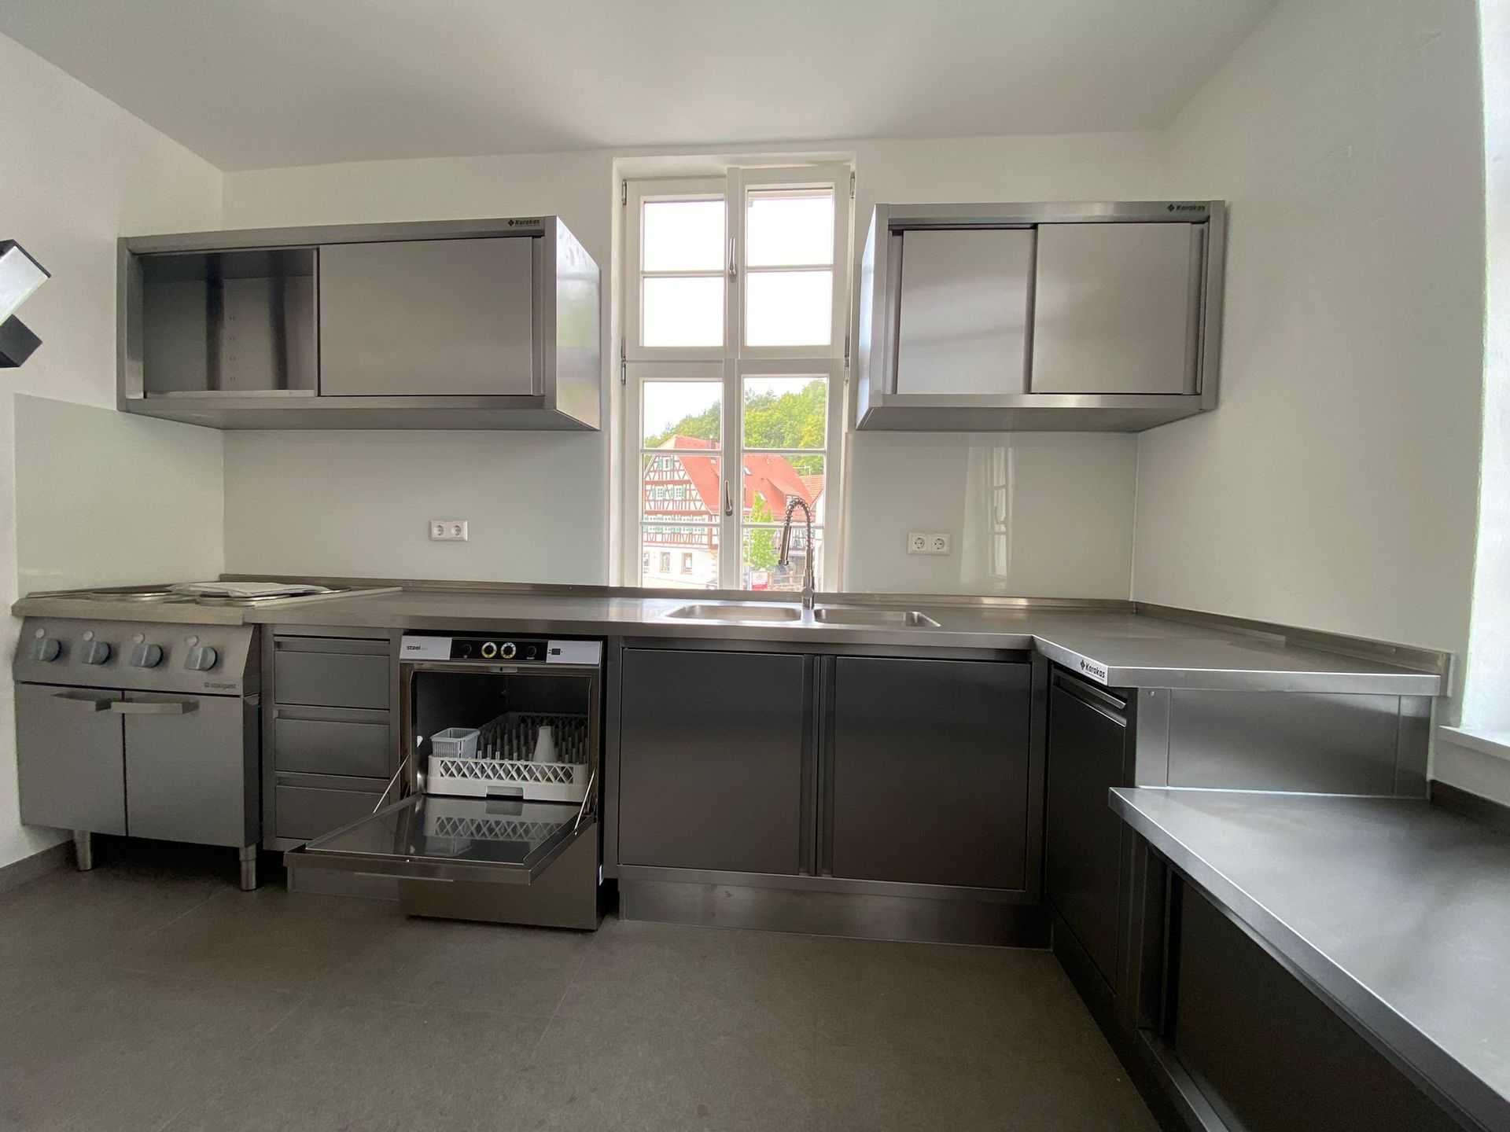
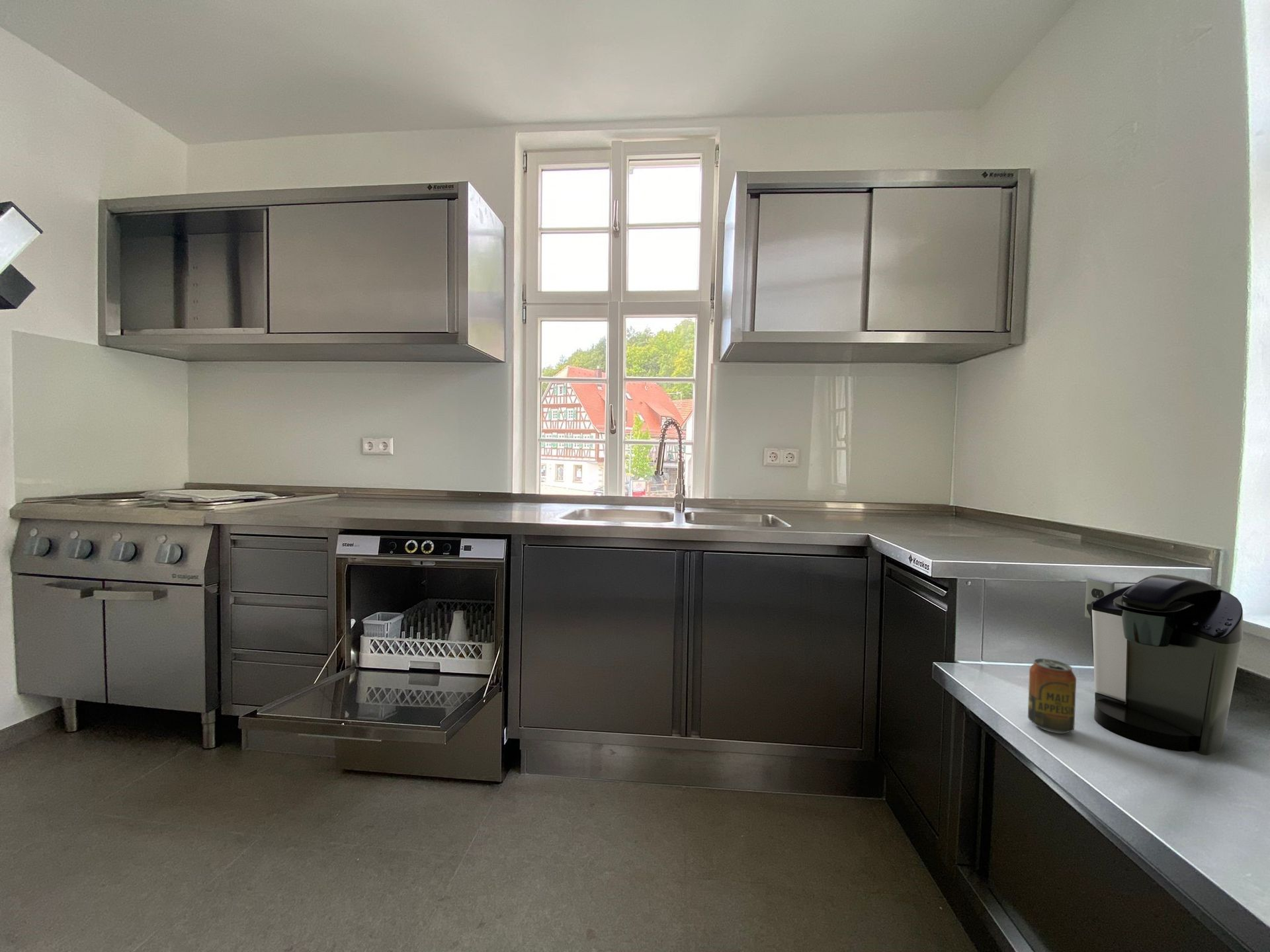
+ coffee maker [1084,574,1244,756]
+ beverage can [1027,658,1077,734]
